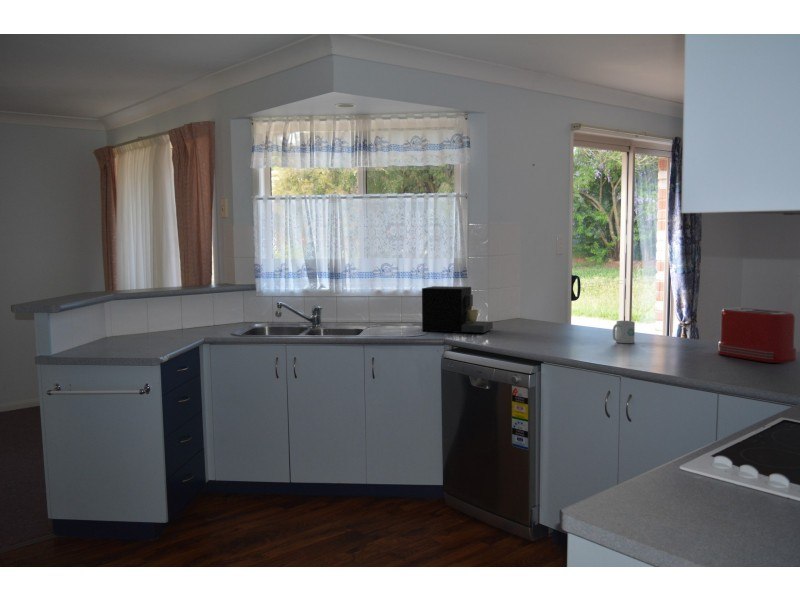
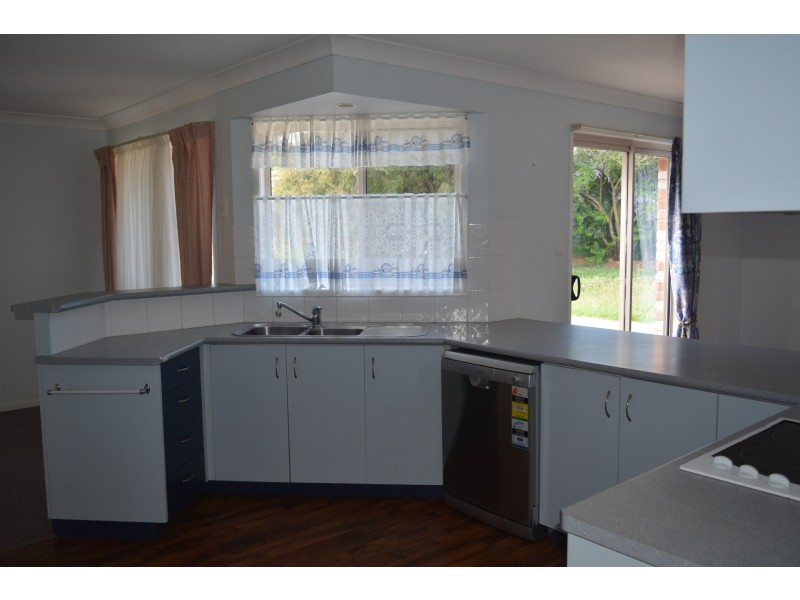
- mug [612,320,636,344]
- toaster [717,307,797,364]
- coffee maker [421,285,494,334]
